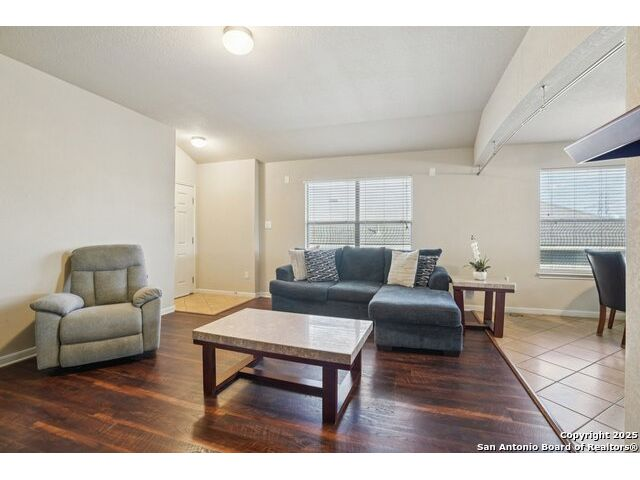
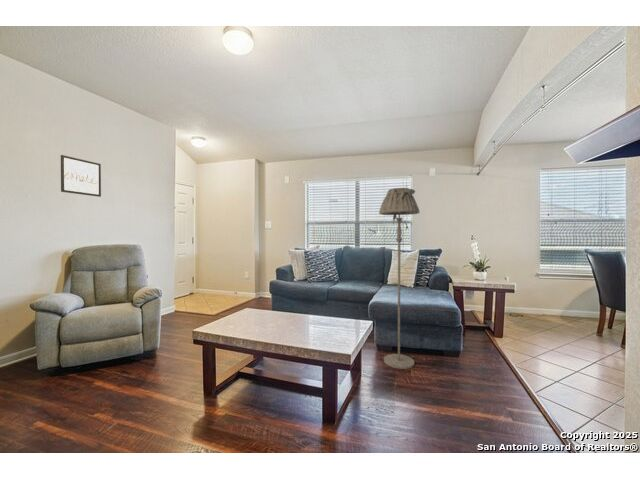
+ floor lamp [378,187,421,370]
+ wall art [60,154,102,198]
